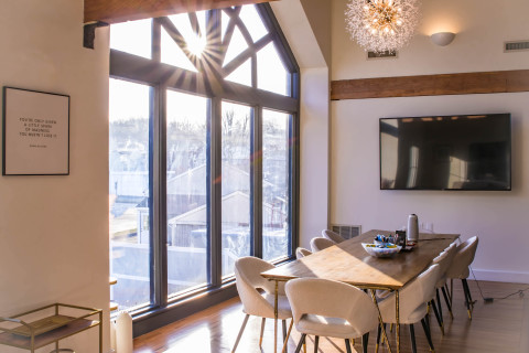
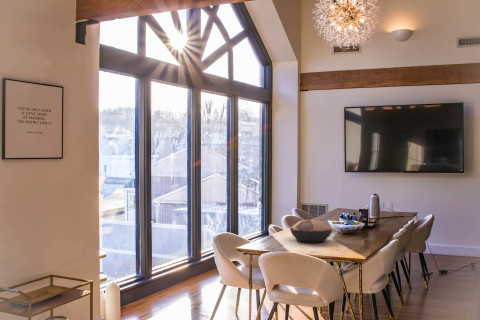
+ decorative bowl [289,219,333,244]
